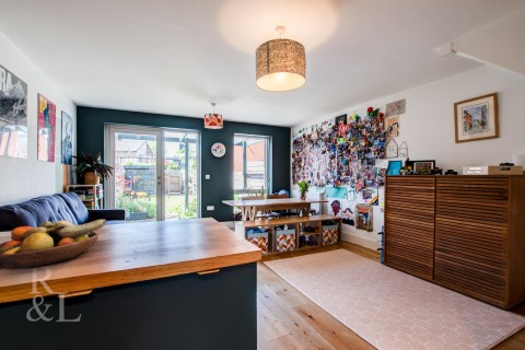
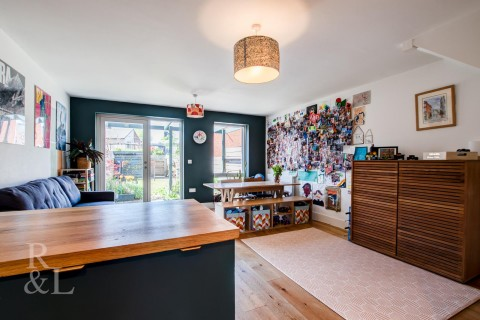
- fruit bowl [0,219,107,270]
